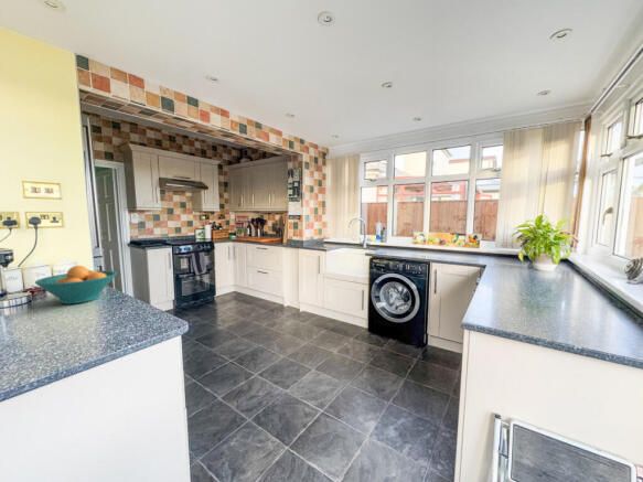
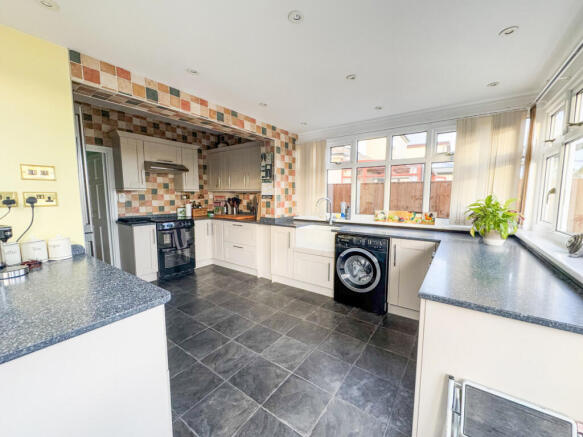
- fruit bowl [34,265,118,306]
